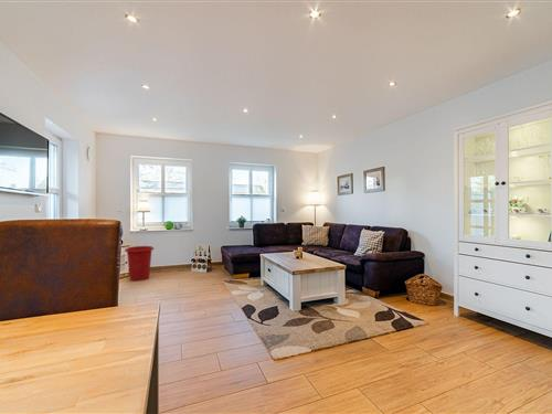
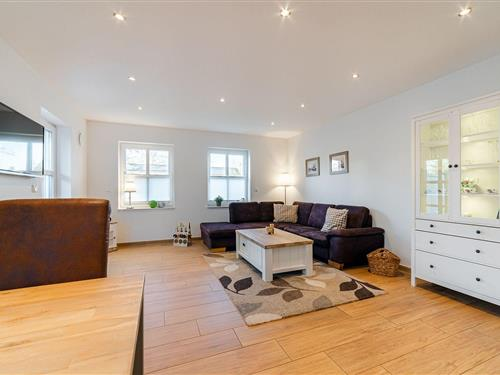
- waste bin [124,245,156,282]
